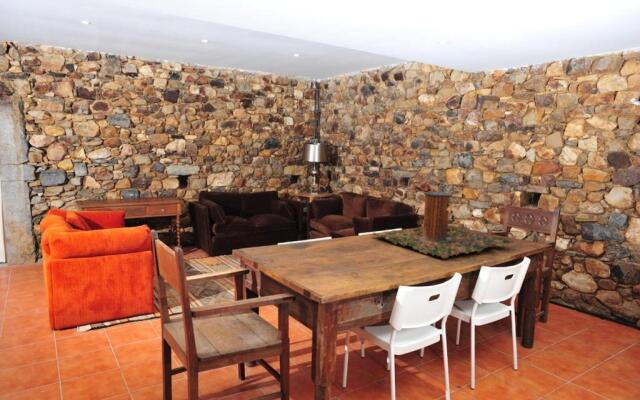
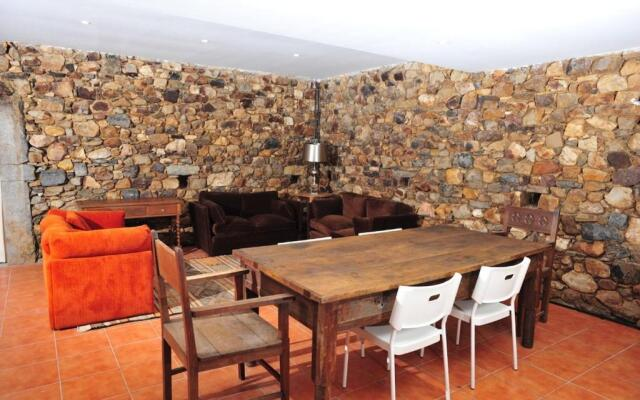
- trash can [371,191,514,259]
